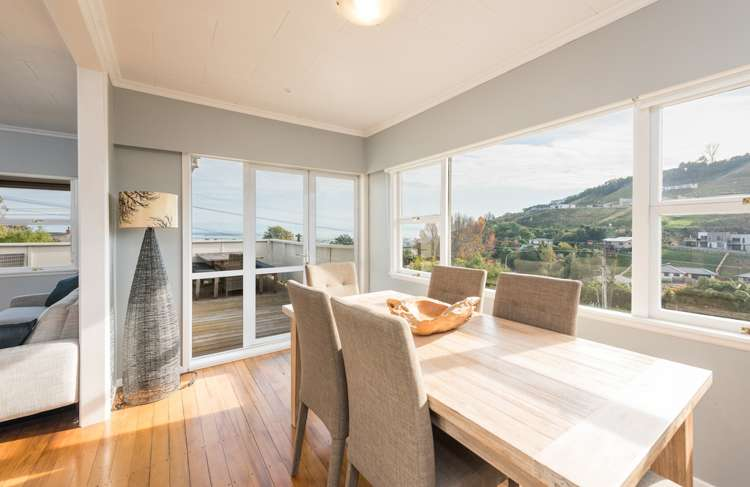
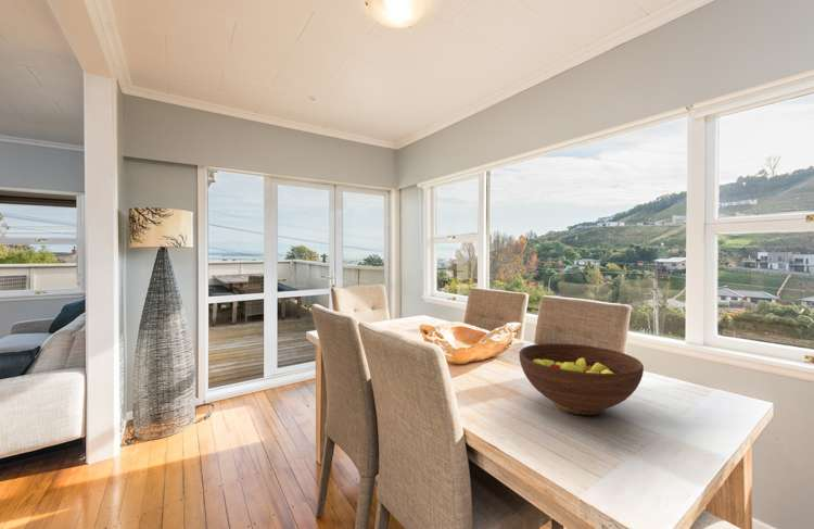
+ fruit bowl [518,342,645,416]
